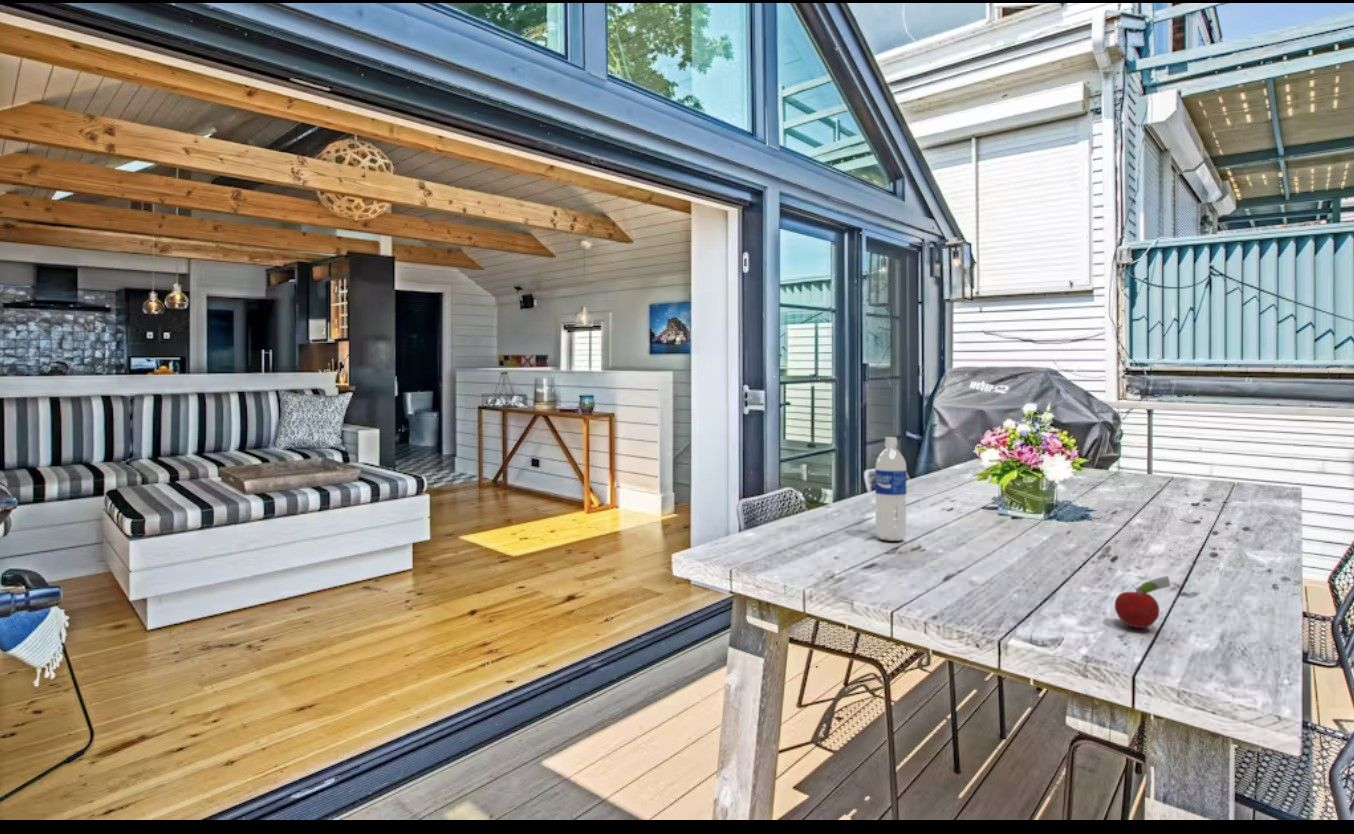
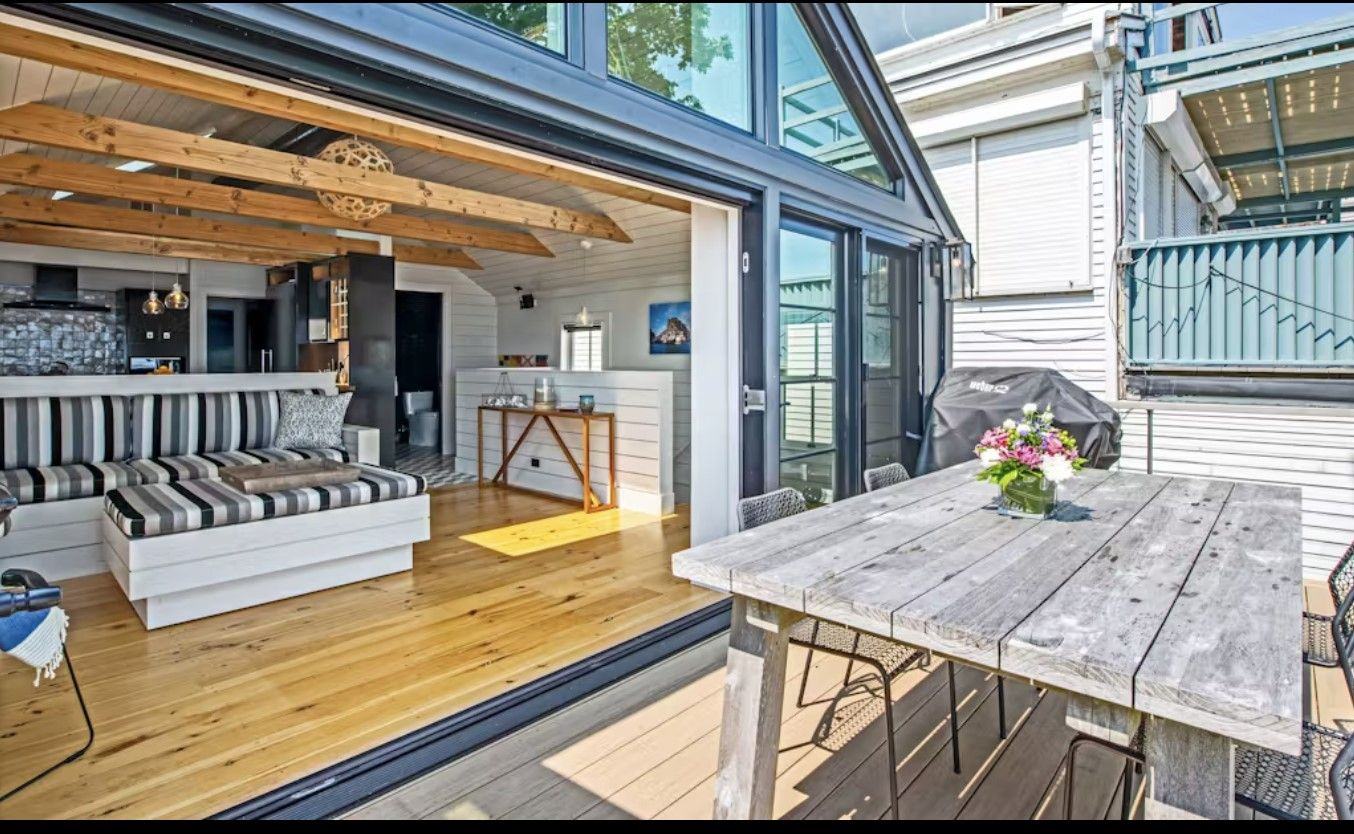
- fruit [1114,575,1171,629]
- water bottle [874,436,908,542]
